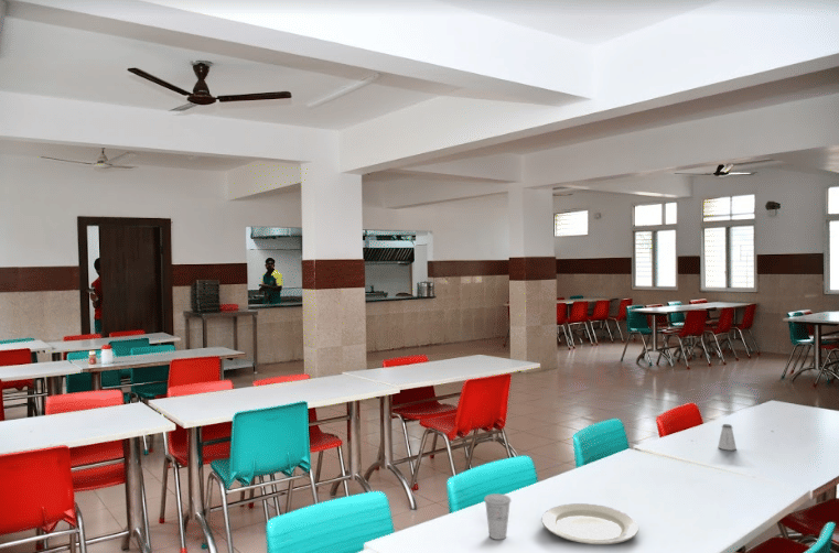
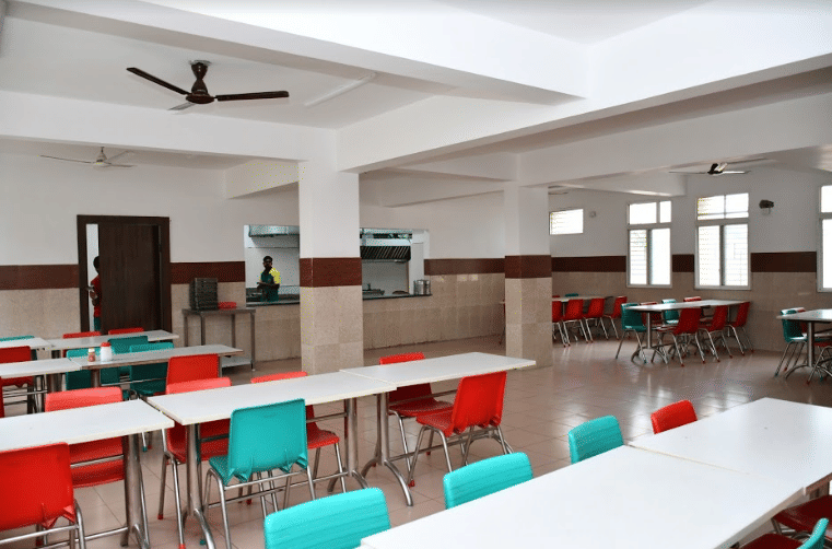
- chinaware [541,502,639,545]
- cup [483,492,513,541]
- saltshaker [717,423,738,452]
